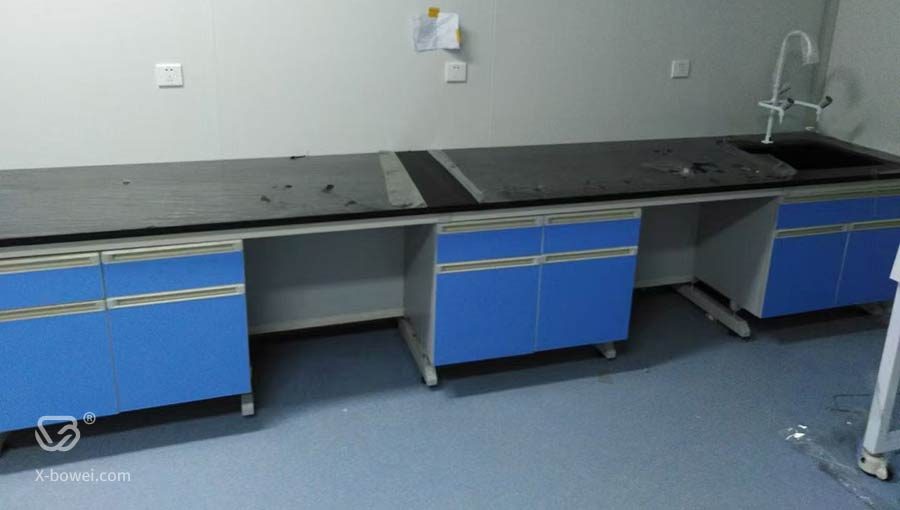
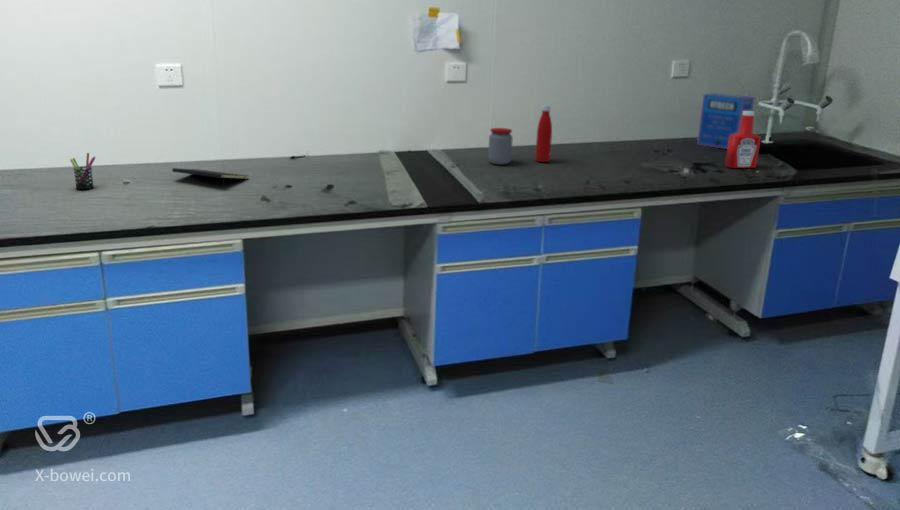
+ jar [487,127,514,165]
+ bottle [534,104,553,163]
+ notepad [171,167,250,187]
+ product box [696,92,755,150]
+ soap bottle [724,110,762,169]
+ pen holder [69,152,96,190]
